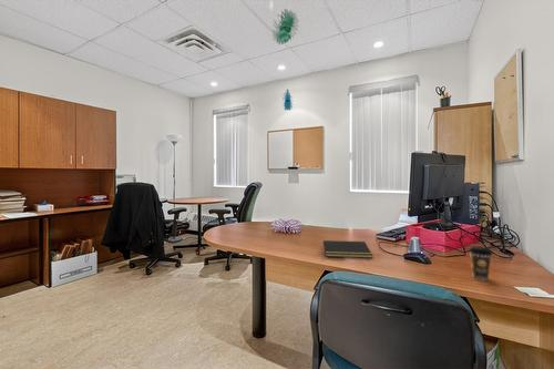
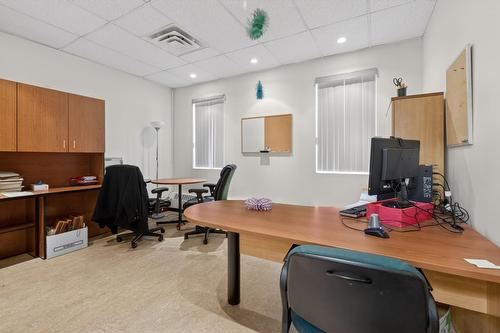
- coffee cup [468,245,494,281]
- notepad [321,239,373,259]
